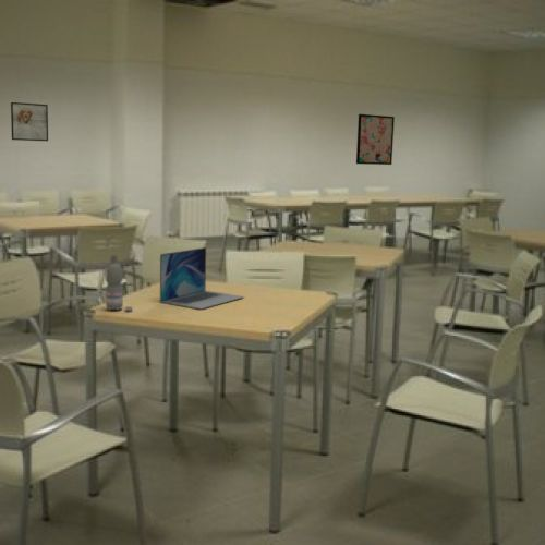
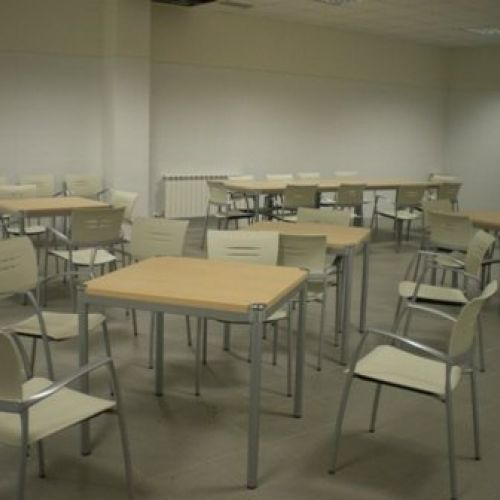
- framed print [10,101,49,142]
- water bottle [105,254,134,312]
- wall art [355,113,396,166]
- laptop [159,246,245,311]
